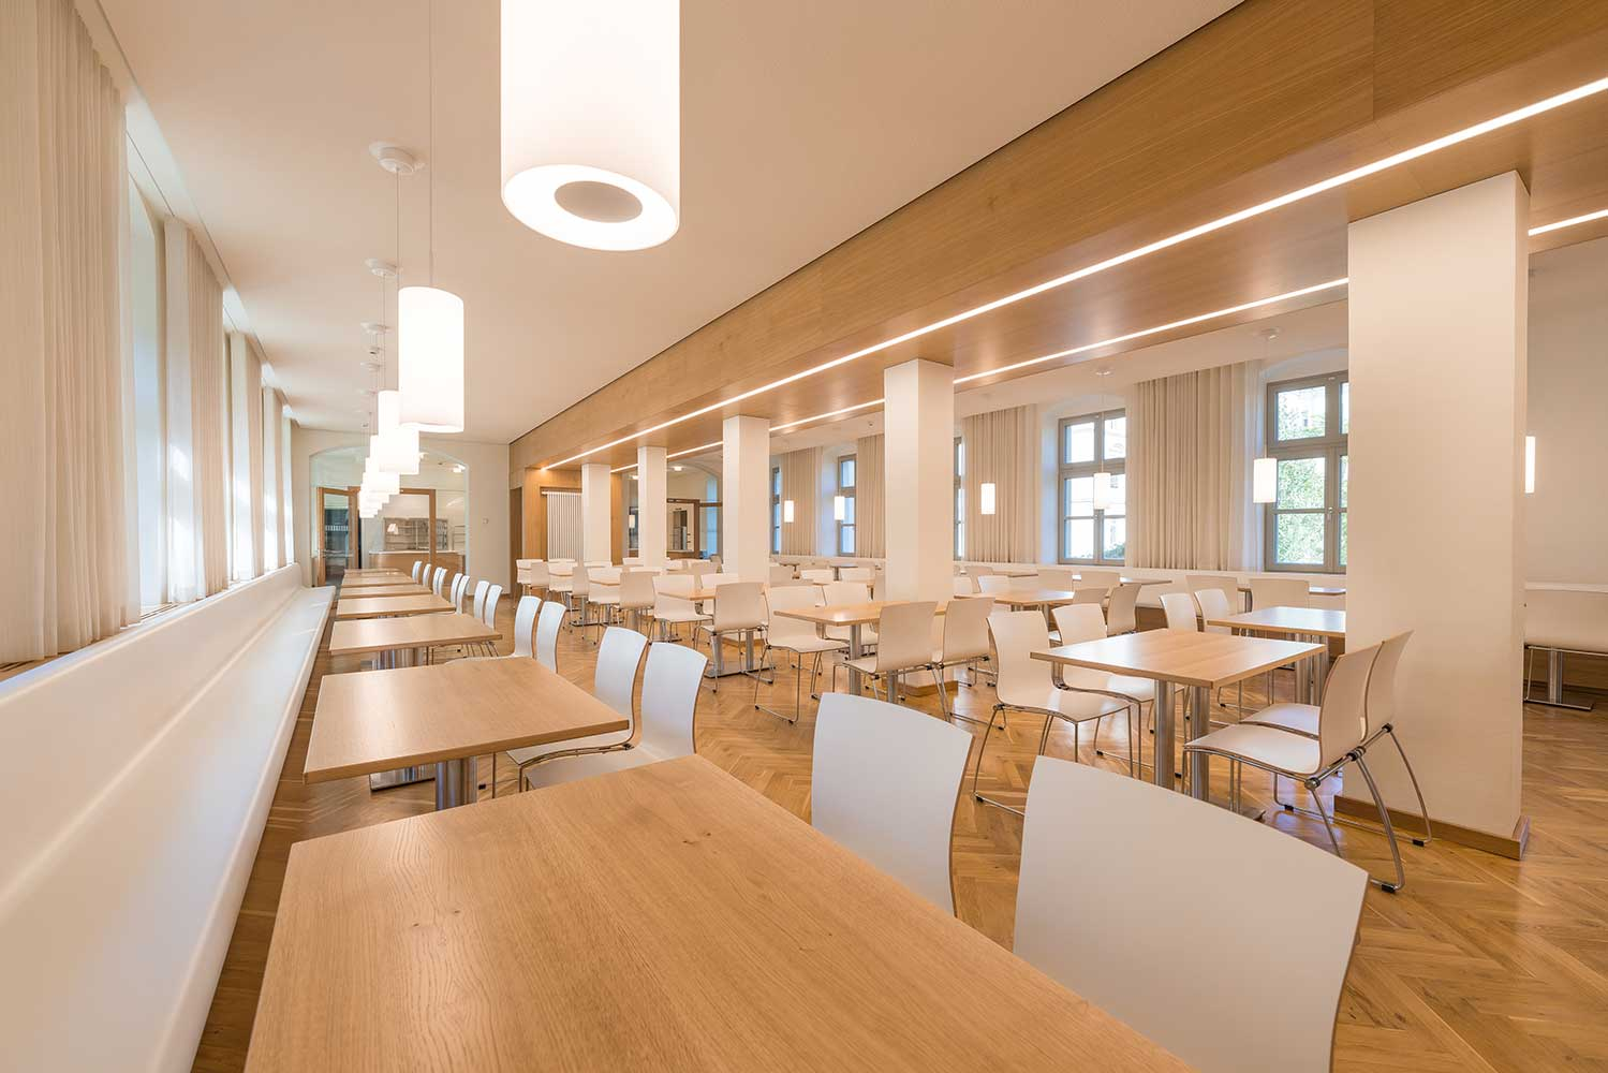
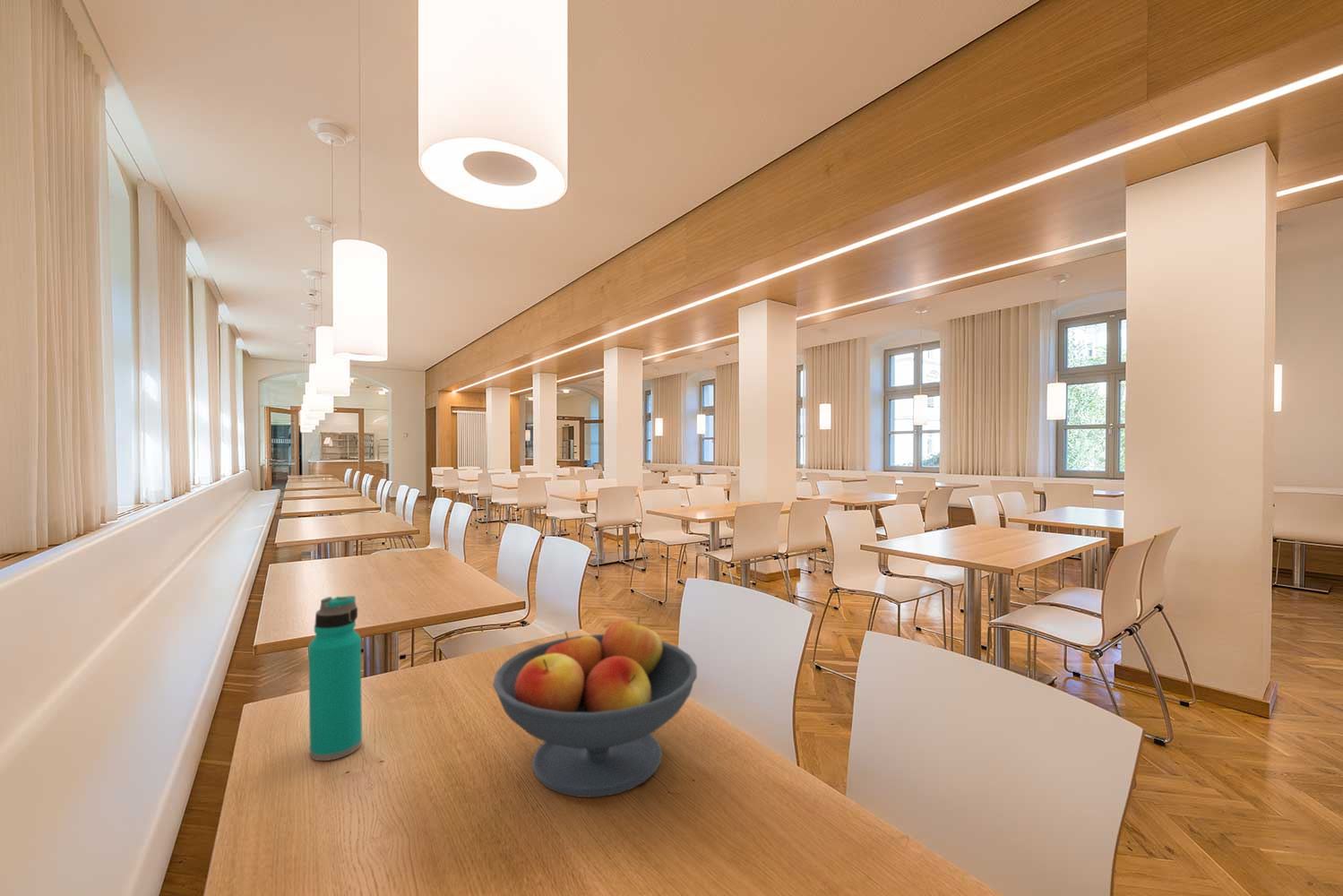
+ water bottle [307,595,363,762]
+ fruit bowl [492,616,698,798]
